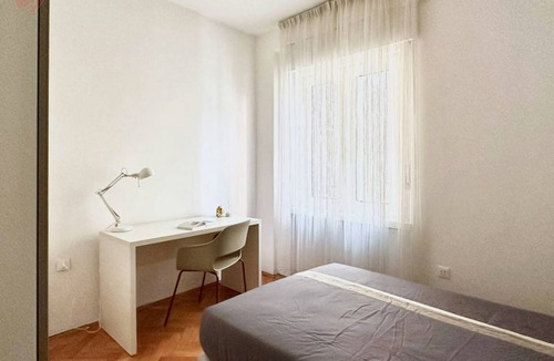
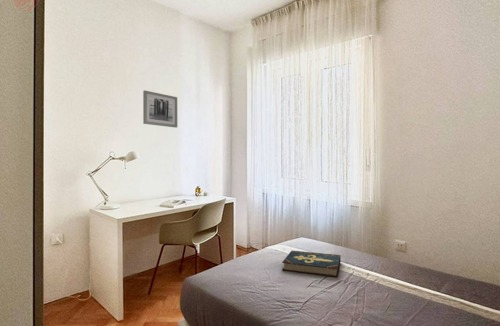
+ wall art [142,89,178,129]
+ book [281,250,342,278]
